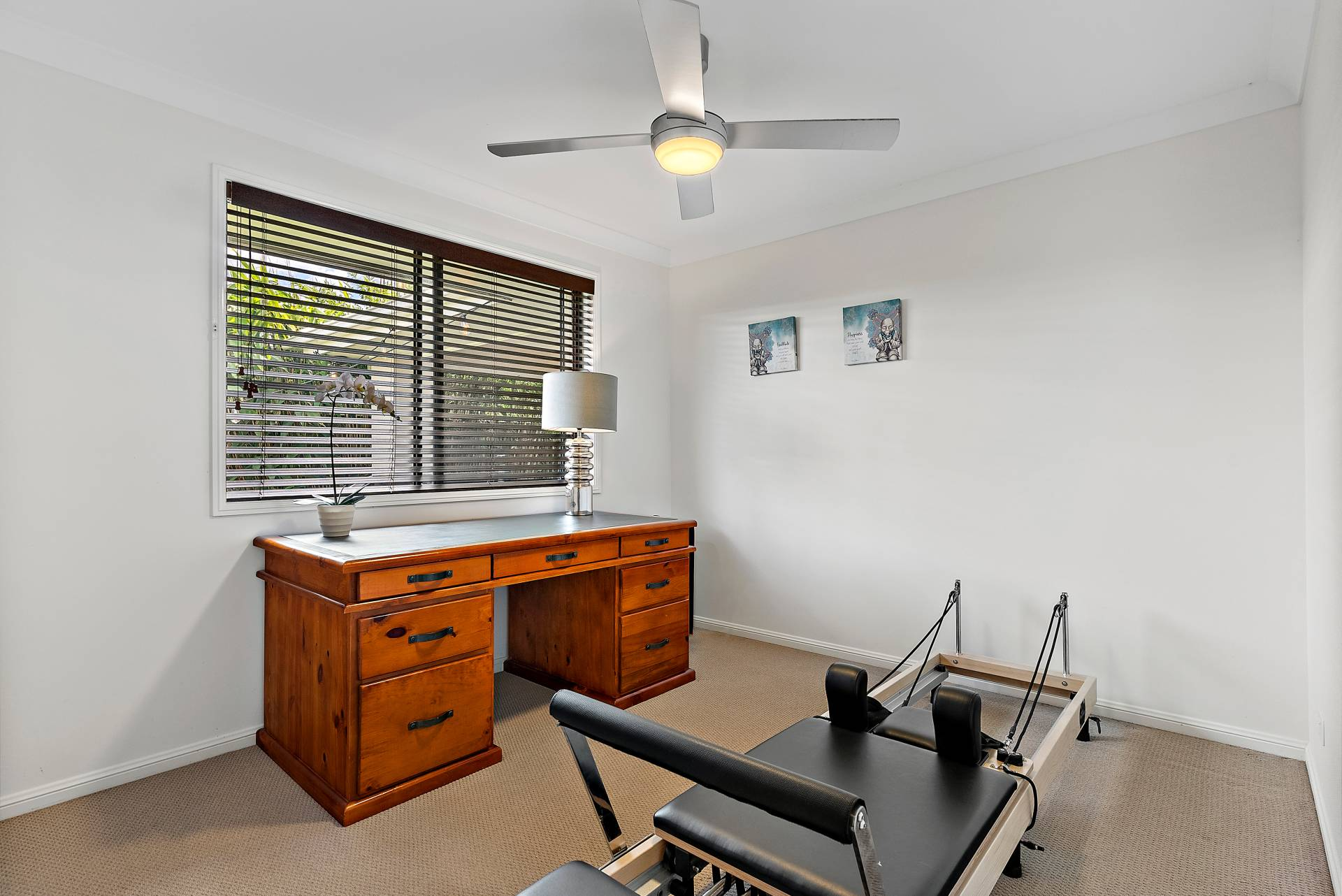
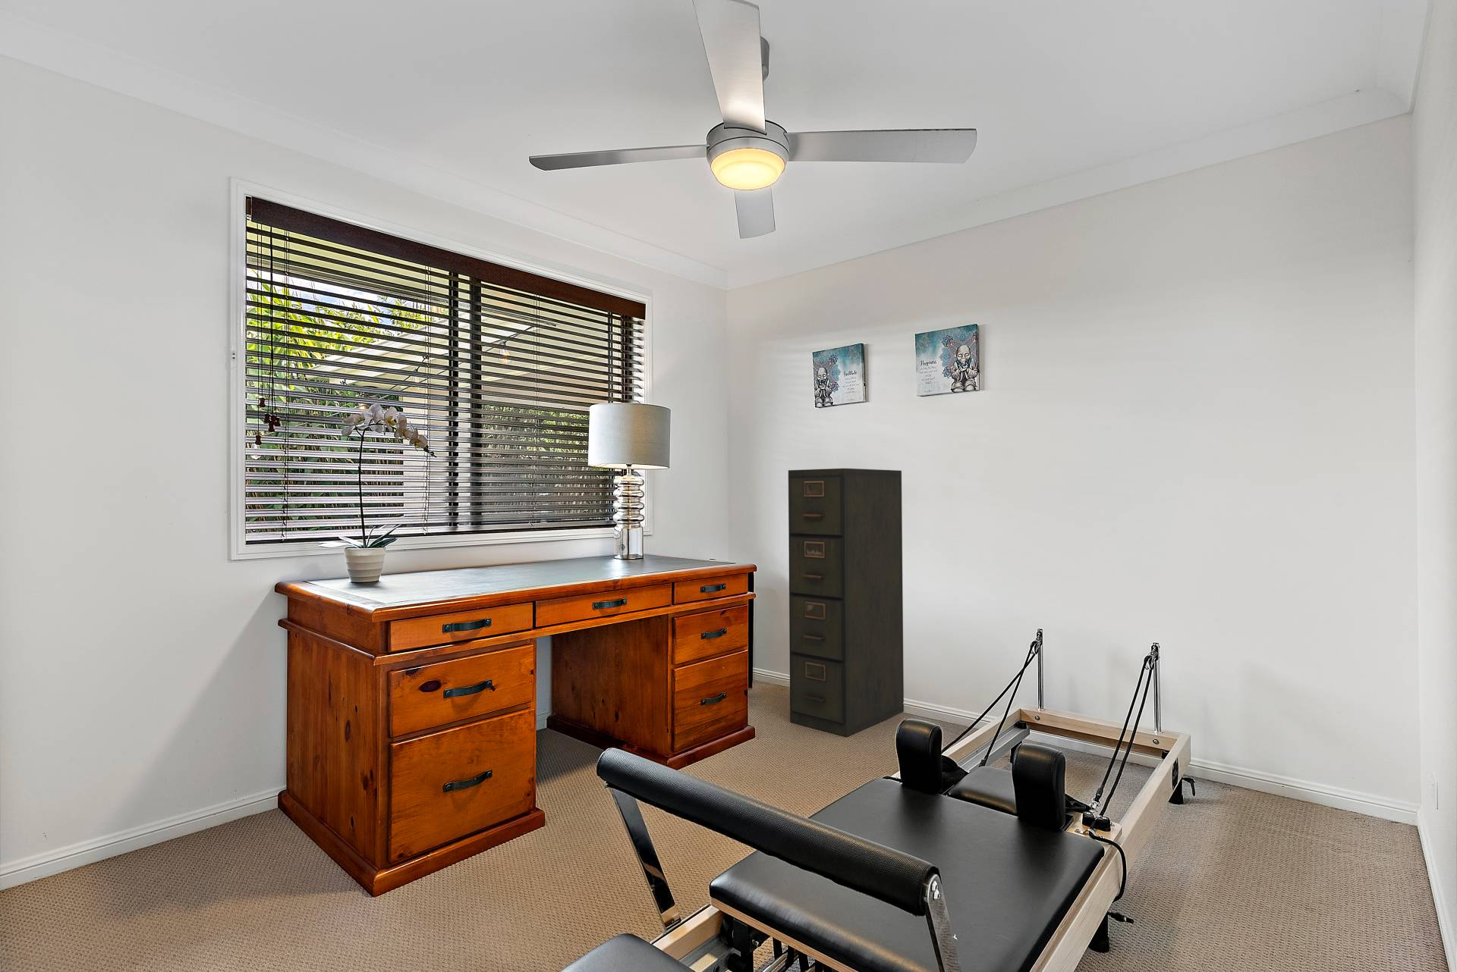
+ filing cabinet [788,468,904,738]
